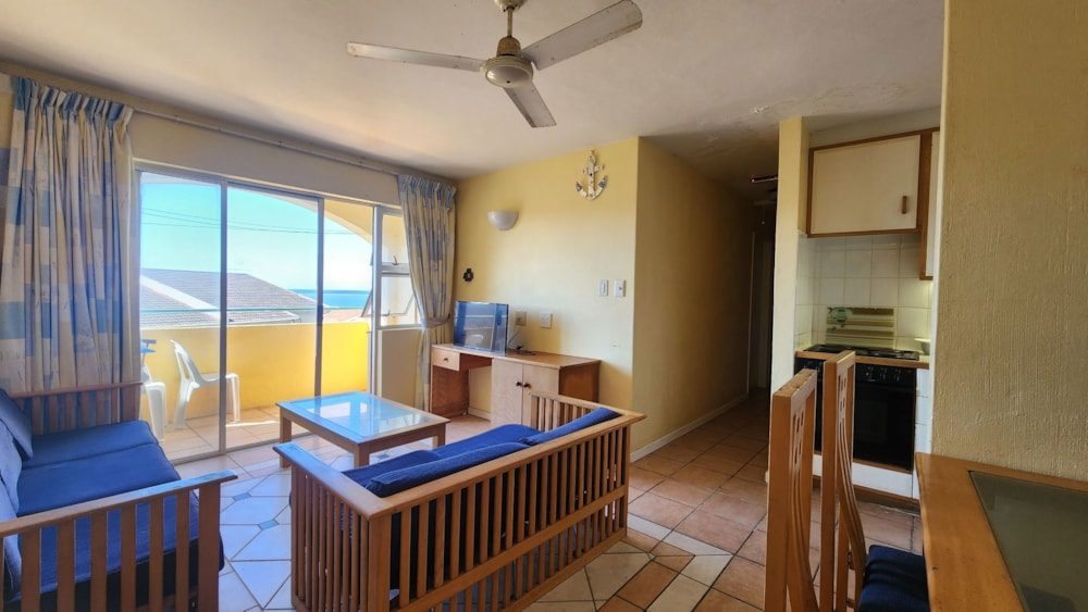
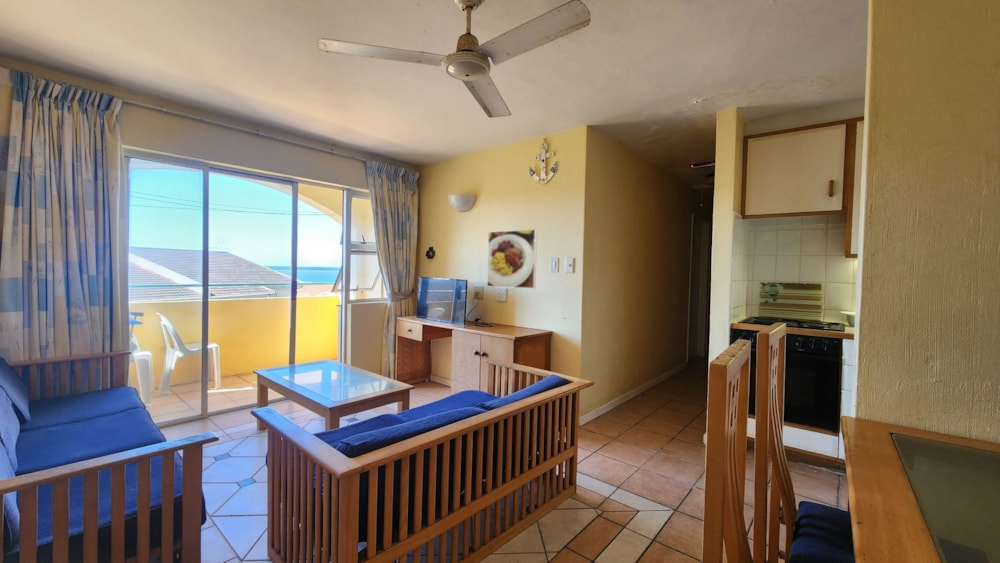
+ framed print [486,228,538,289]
